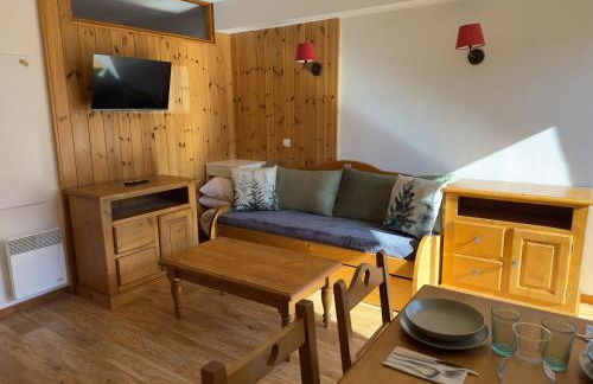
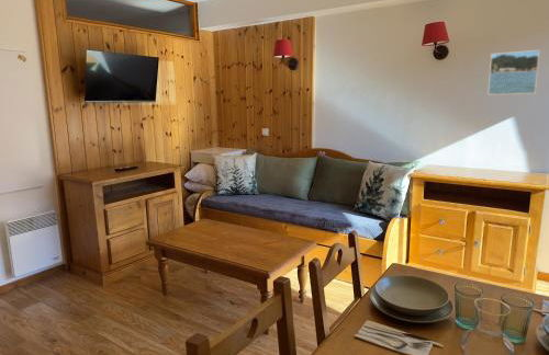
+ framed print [488,49,541,96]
